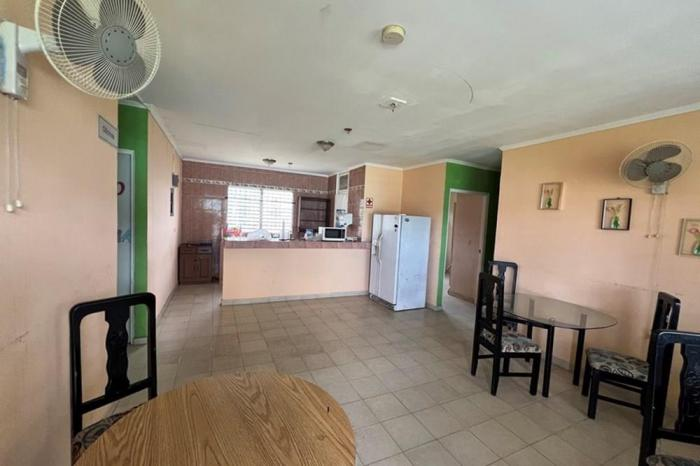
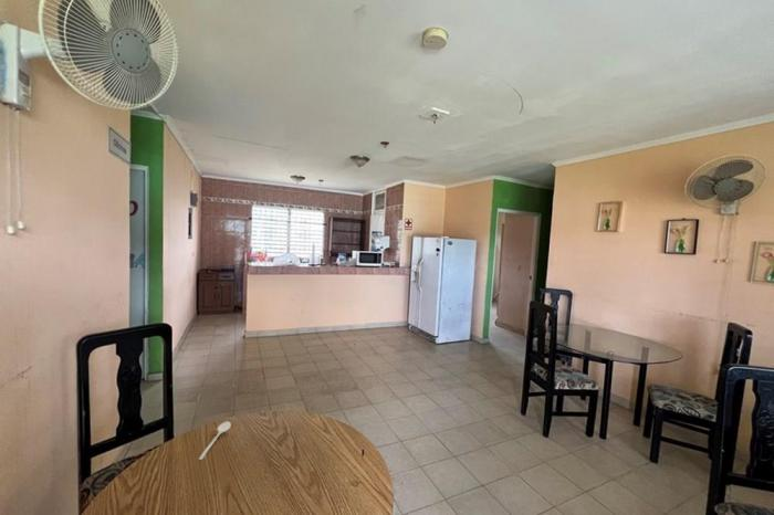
+ stirrer [198,421,232,461]
